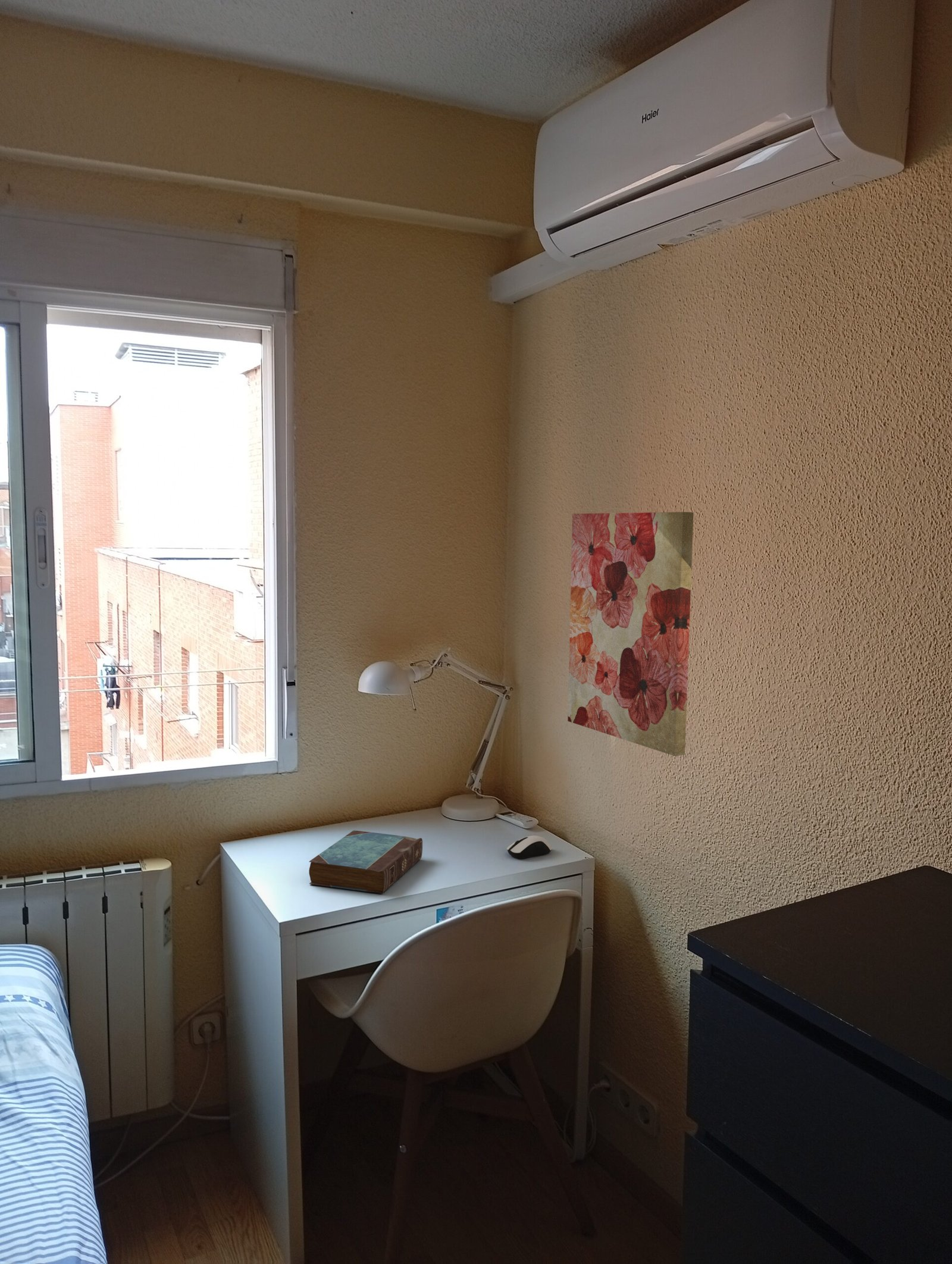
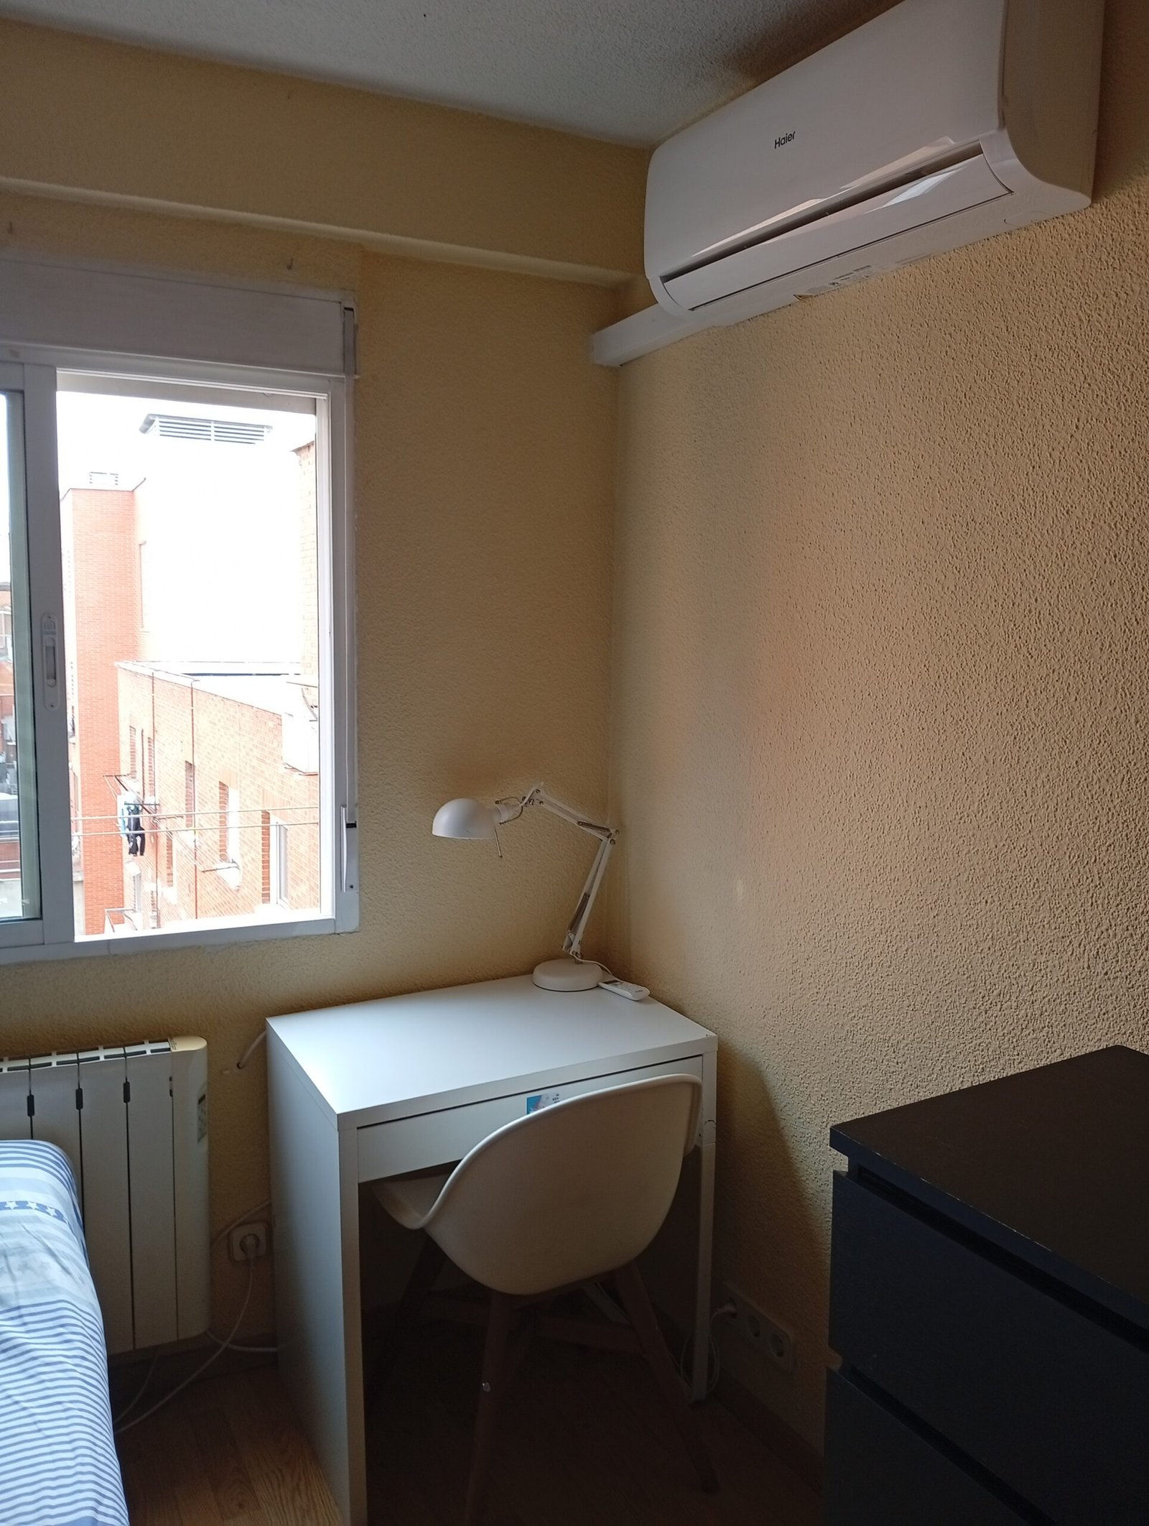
- book [308,830,423,894]
- wall art [567,511,694,756]
- computer mouse [506,835,553,859]
